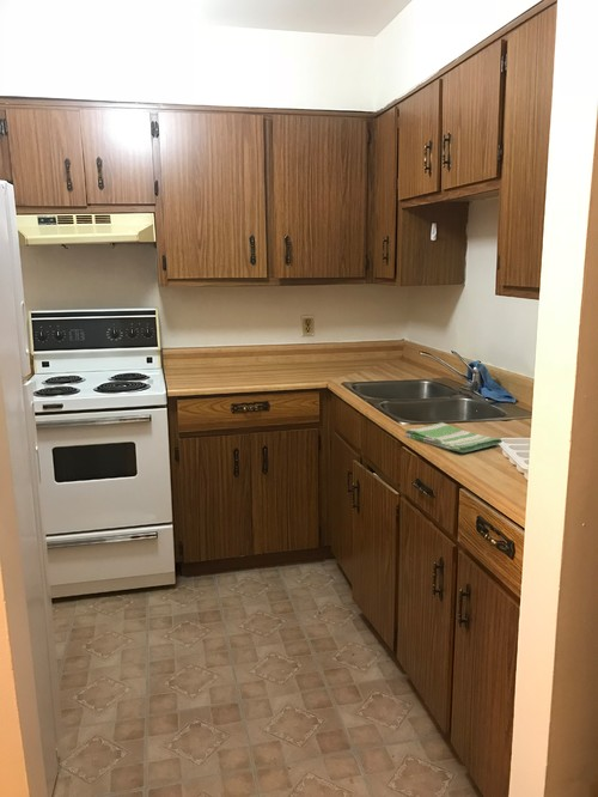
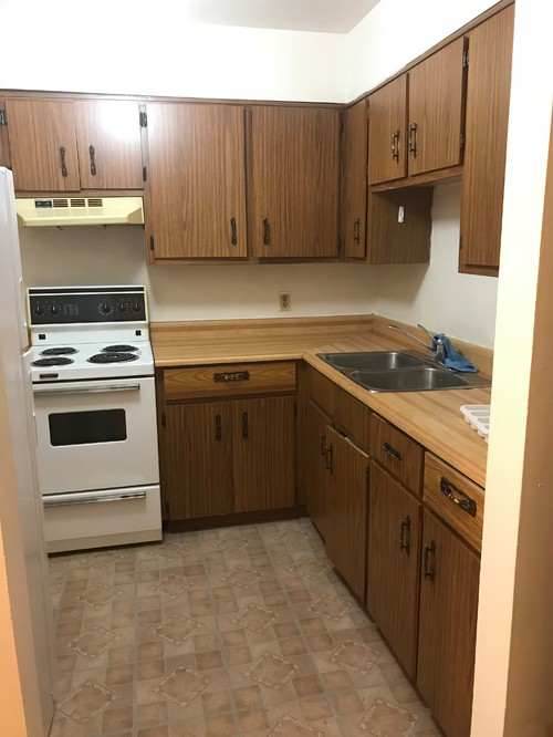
- dish towel [404,421,504,454]
